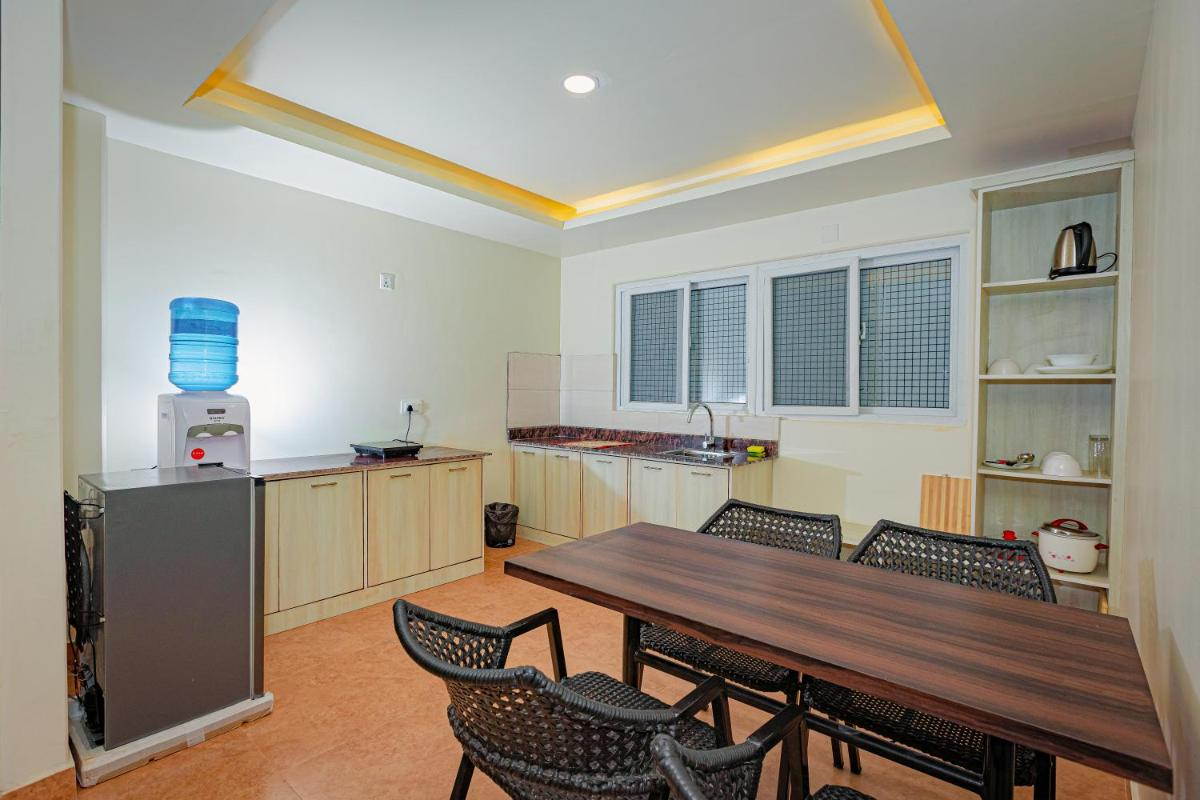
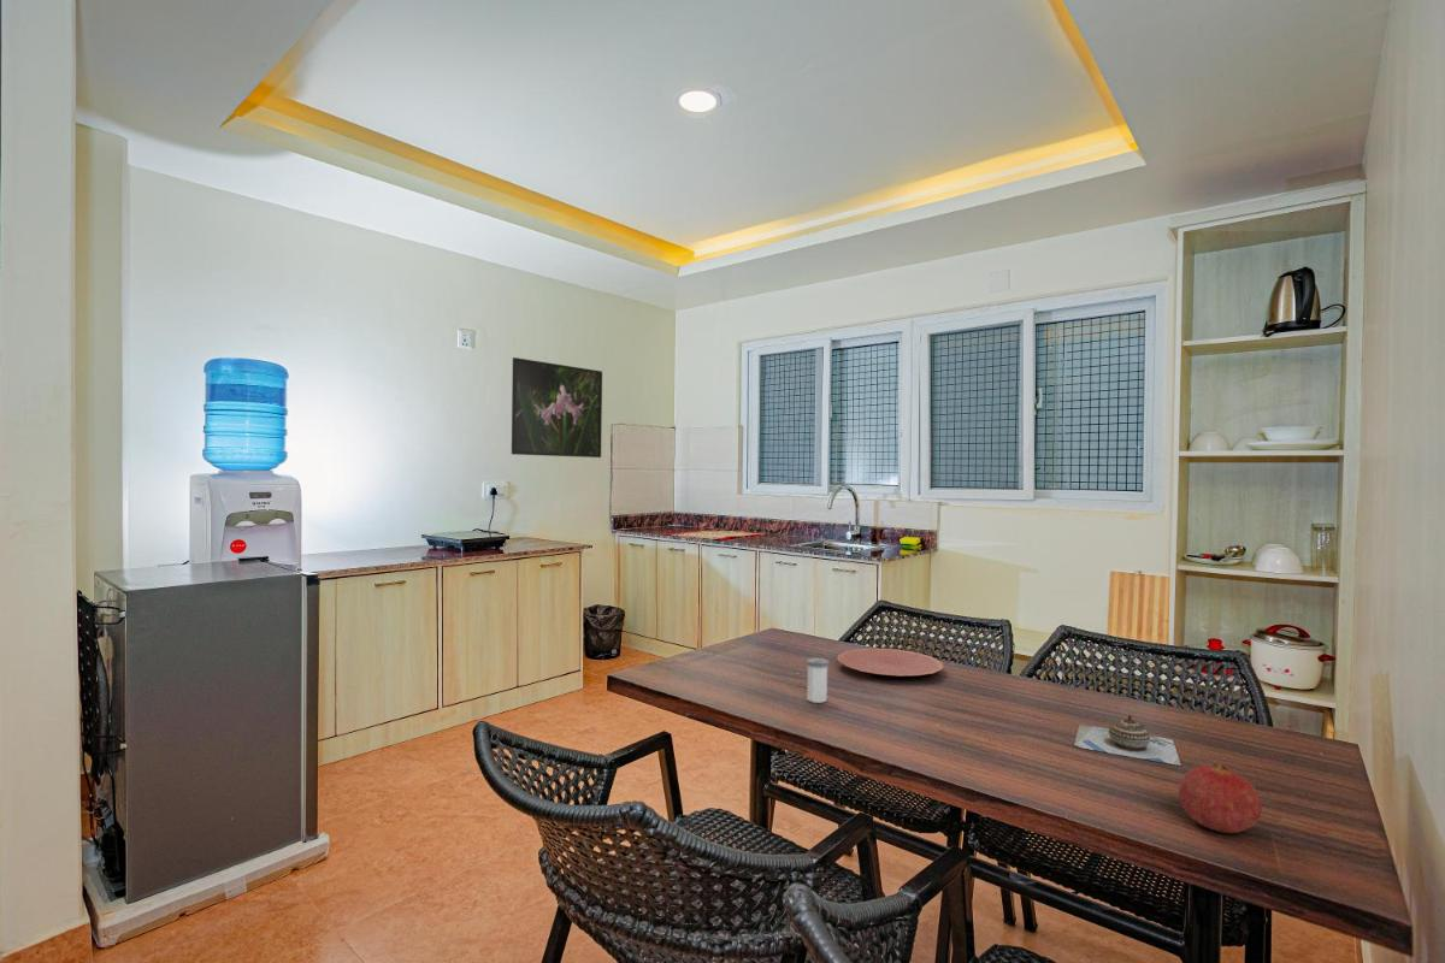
+ plate [836,648,944,677]
+ decorative bowl [1073,714,1182,767]
+ salt shaker [806,657,830,704]
+ fruit [1178,763,1263,834]
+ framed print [511,356,603,459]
